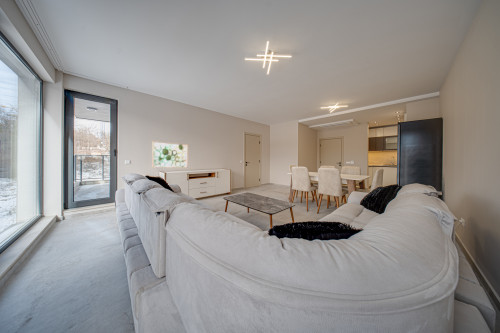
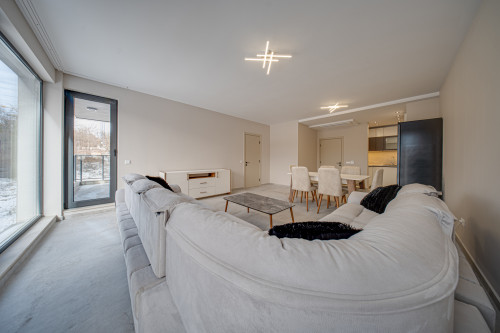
- wall art [151,140,189,169]
